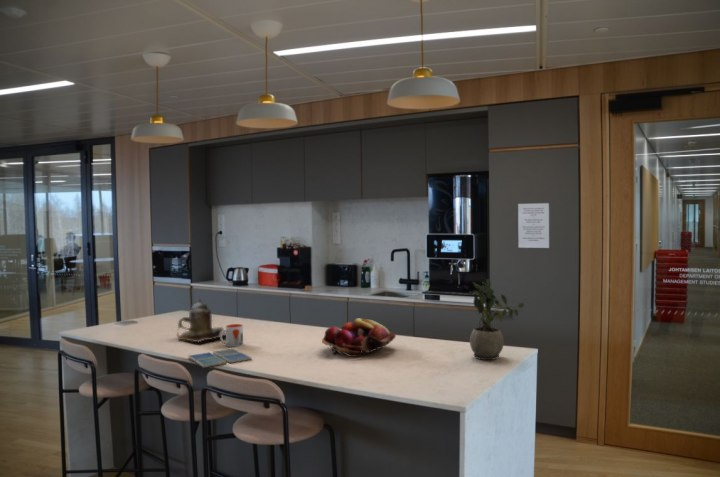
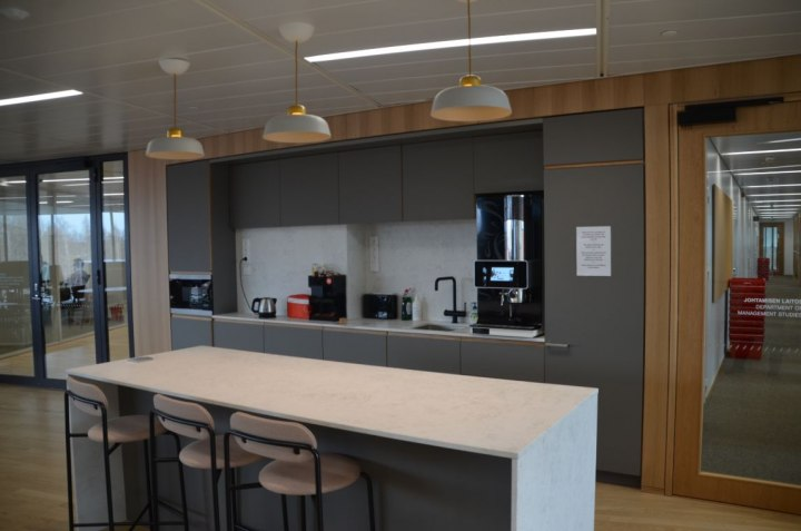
- drink coaster [187,348,253,369]
- potted plant [467,278,525,361]
- fruit basket [321,317,397,358]
- teapot [175,298,226,344]
- mug [220,323,244,348]
